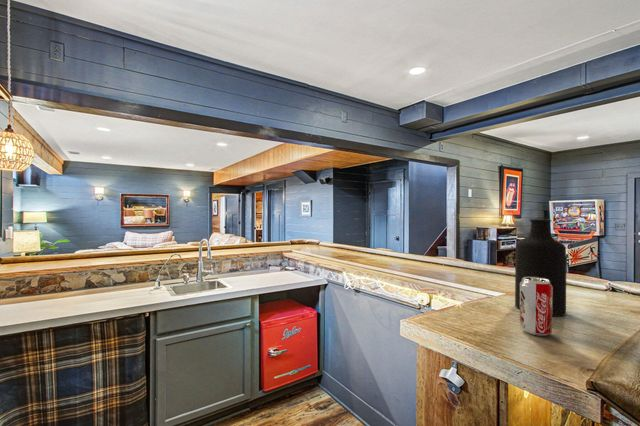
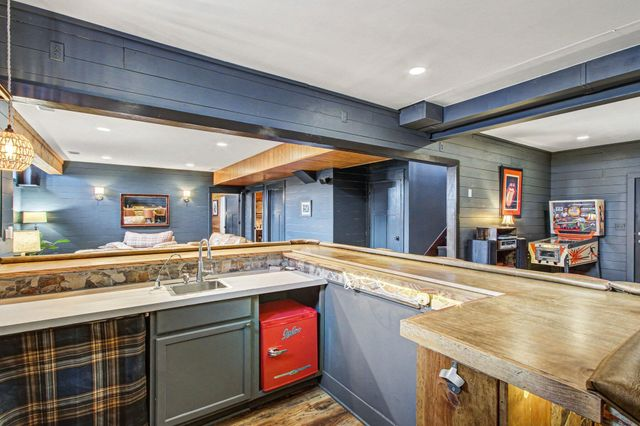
- beverage can [519,277,553,337]
- bottle [514,218,567,317]
